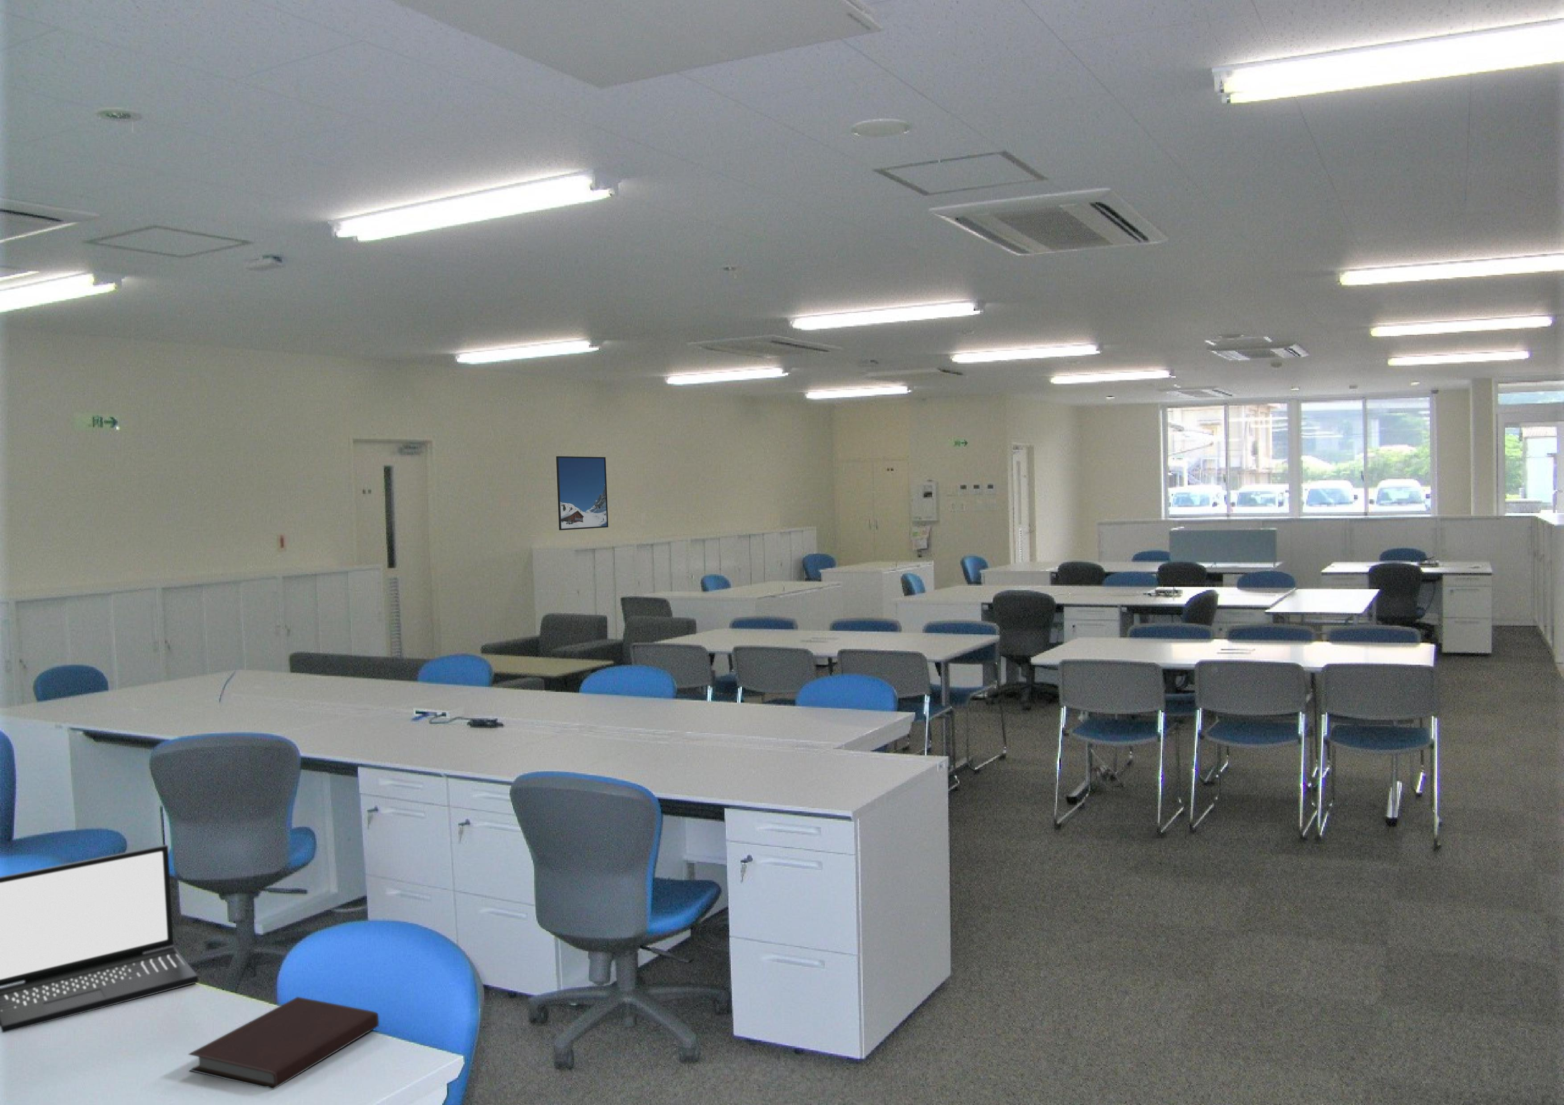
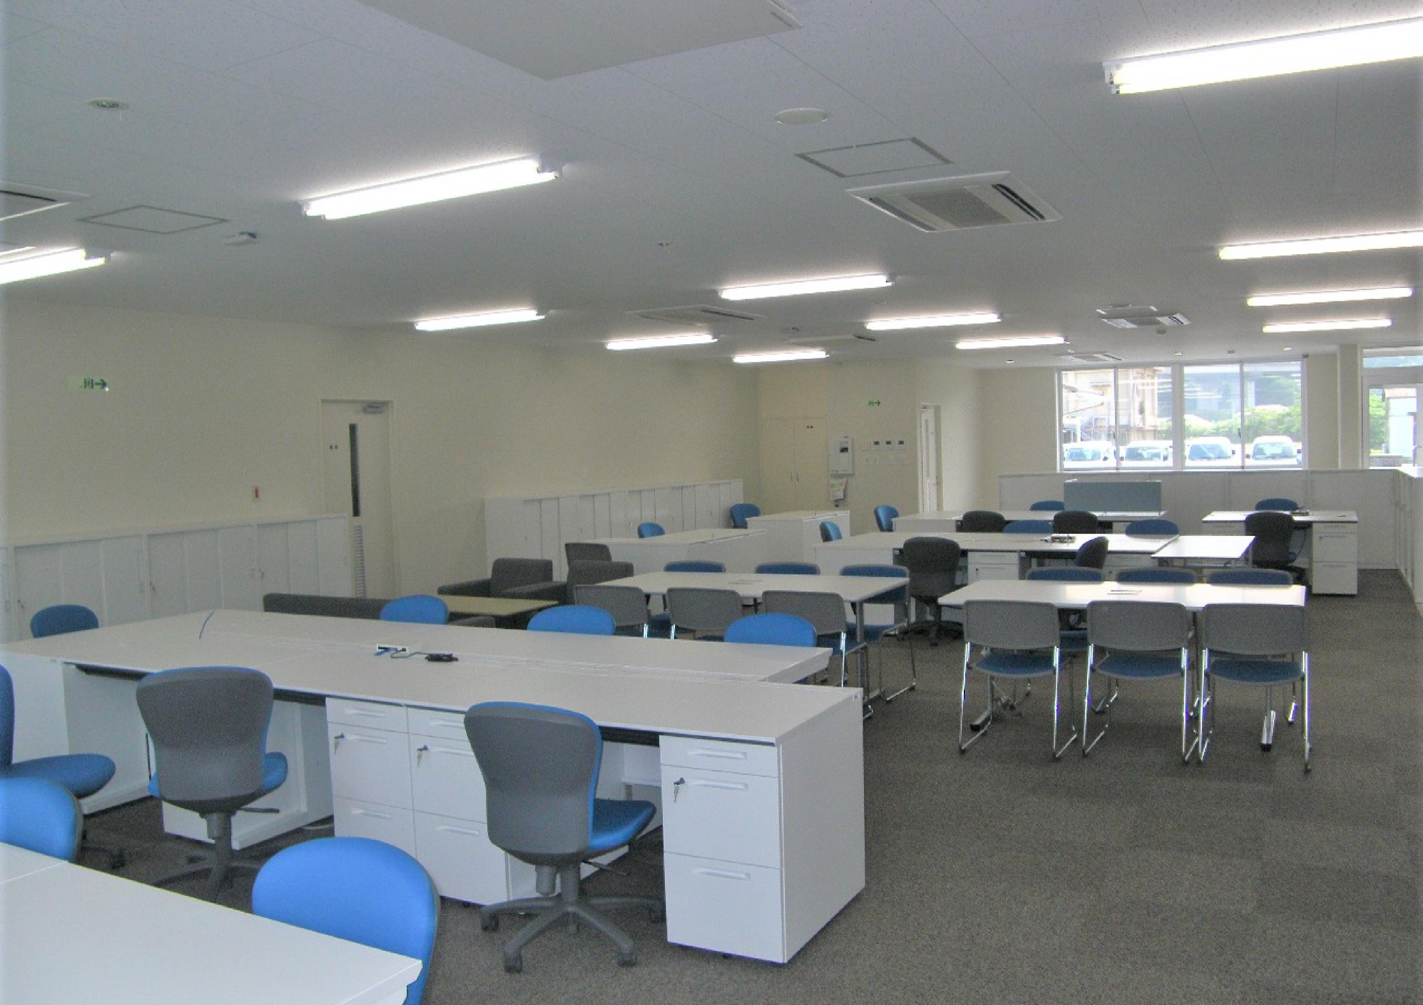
- notebook [188,996,379,1089]
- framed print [556,456,609,531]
- laptop [0,844,198,1033]
